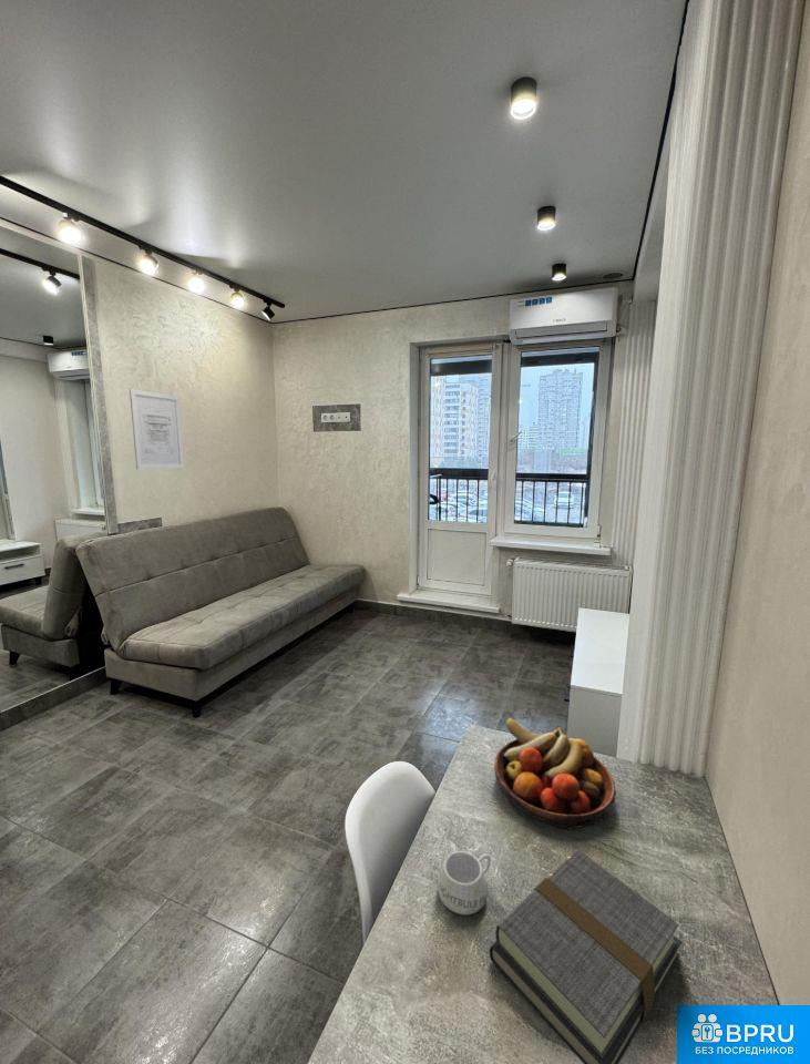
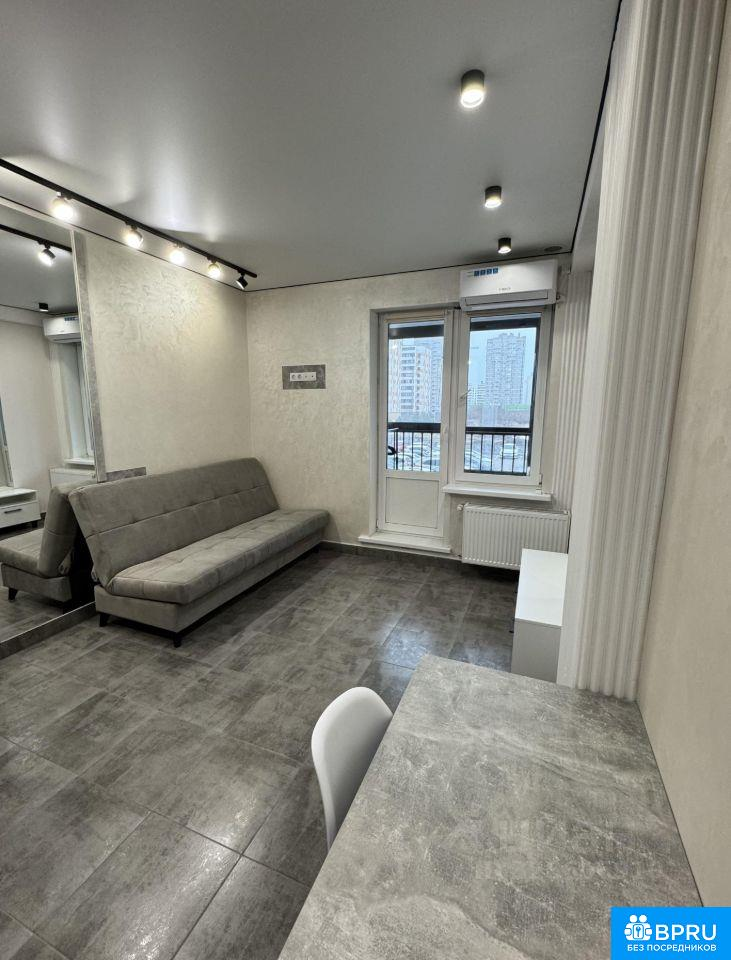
- book [489,848,683,1064]
- wall art [129,388,185,470]
- mug [437,850,492,915]
- fruit bowl [493,716,617,831]
